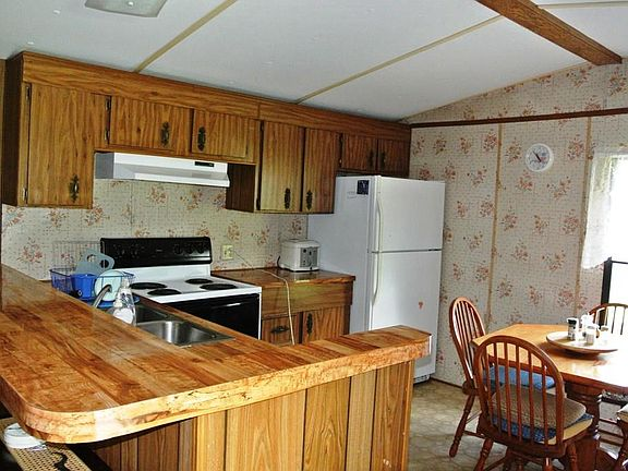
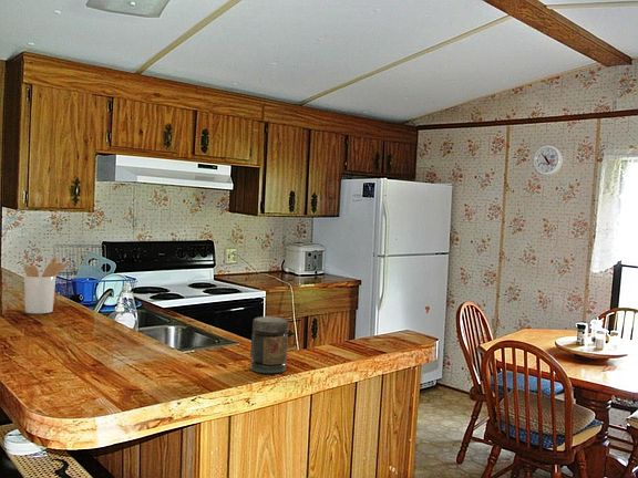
+ jar [249,315,289,375]
+ utensil holder [23,256,71,314]
